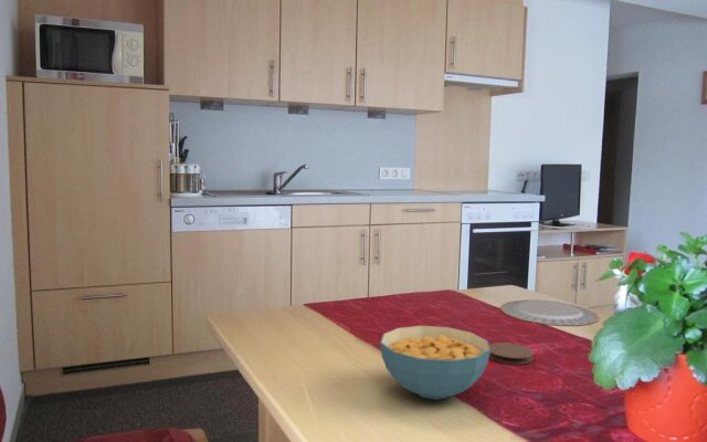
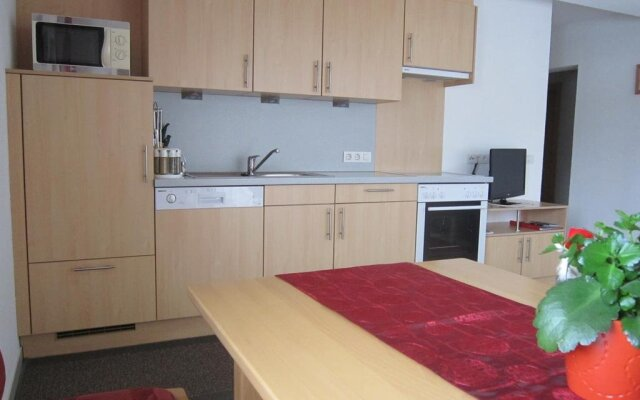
- coaster [488,341,535,365]
- cereal bowl [379,325,490,401]
- chinaware [499,299,600,327]
